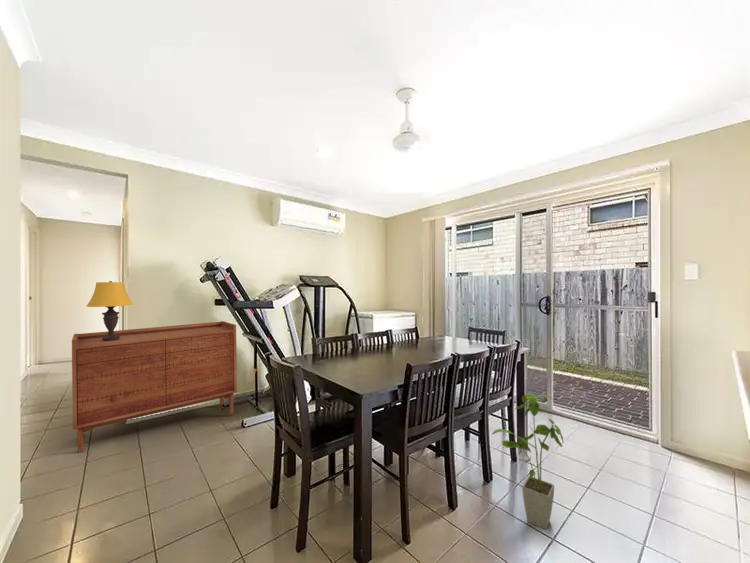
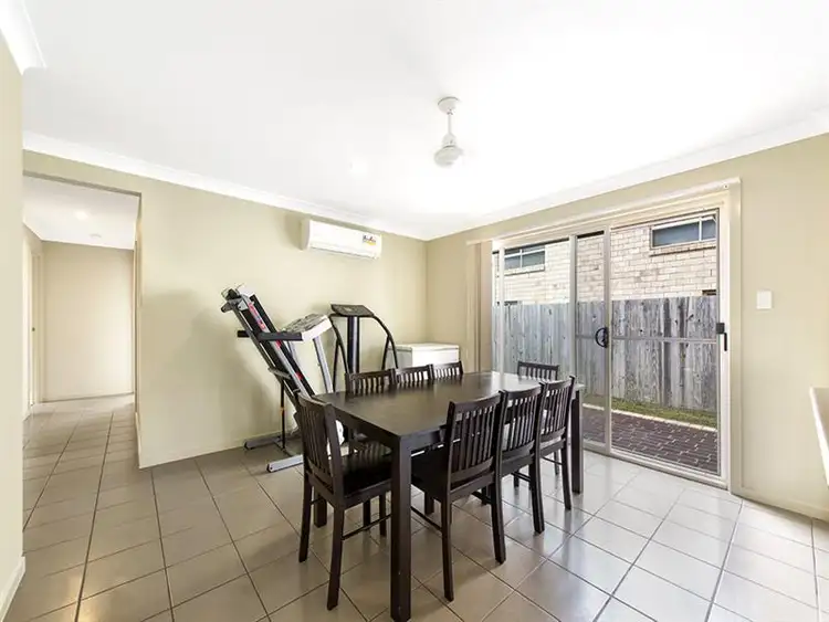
- house plant [490,393,564,530]
- sideboard [71,320,238,454]
- table lamp [85,280,135,341]
